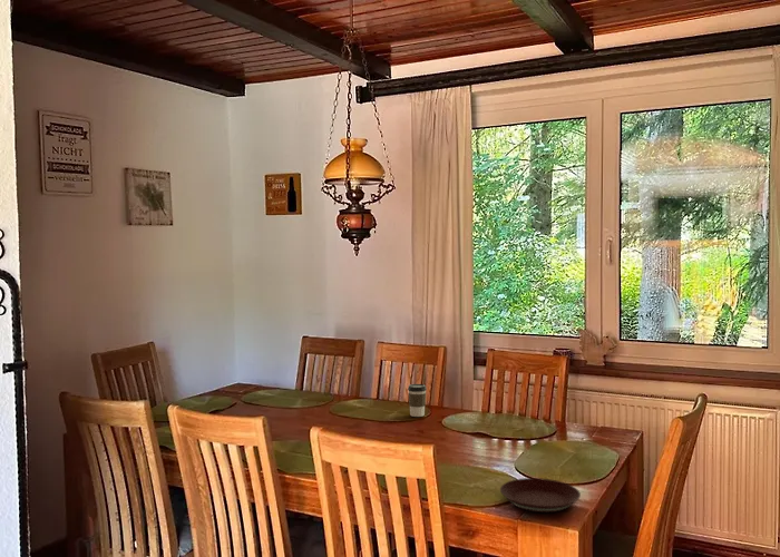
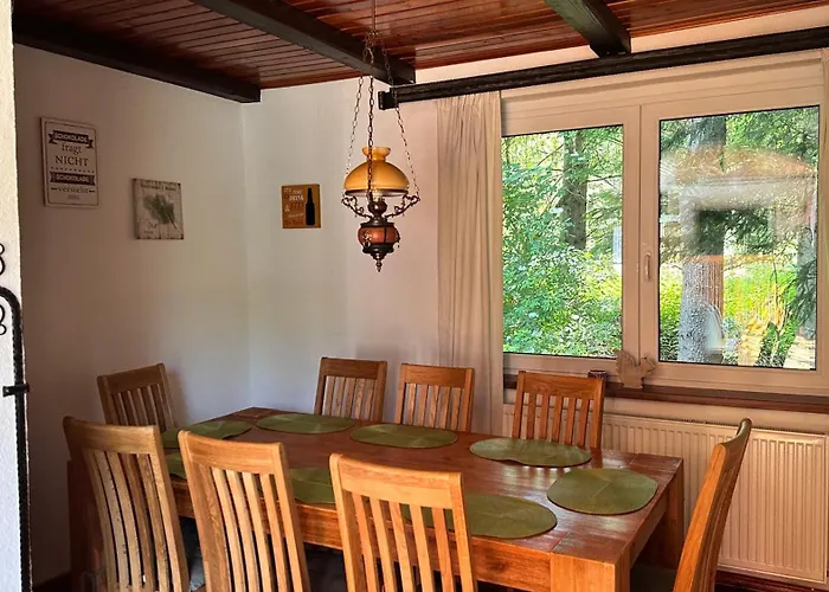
- plate [499,477,582,514]
- coffee cup [407,383,428,418]
